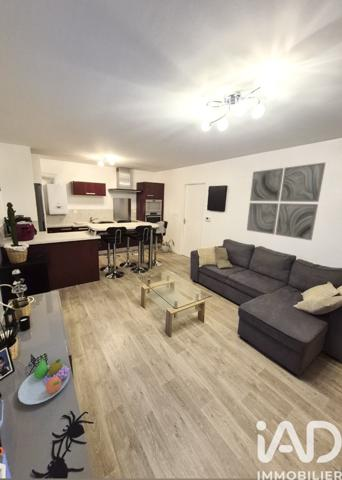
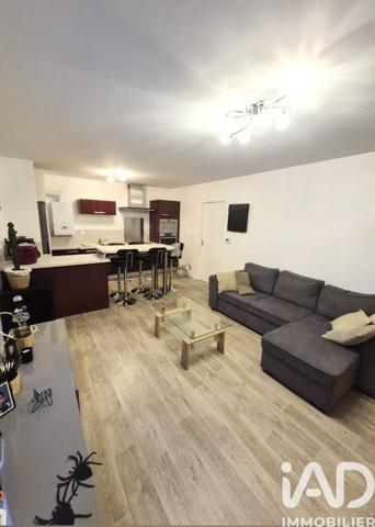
- wall art [246,161,326,241]
- fruit bowl [17,356,71,405]
